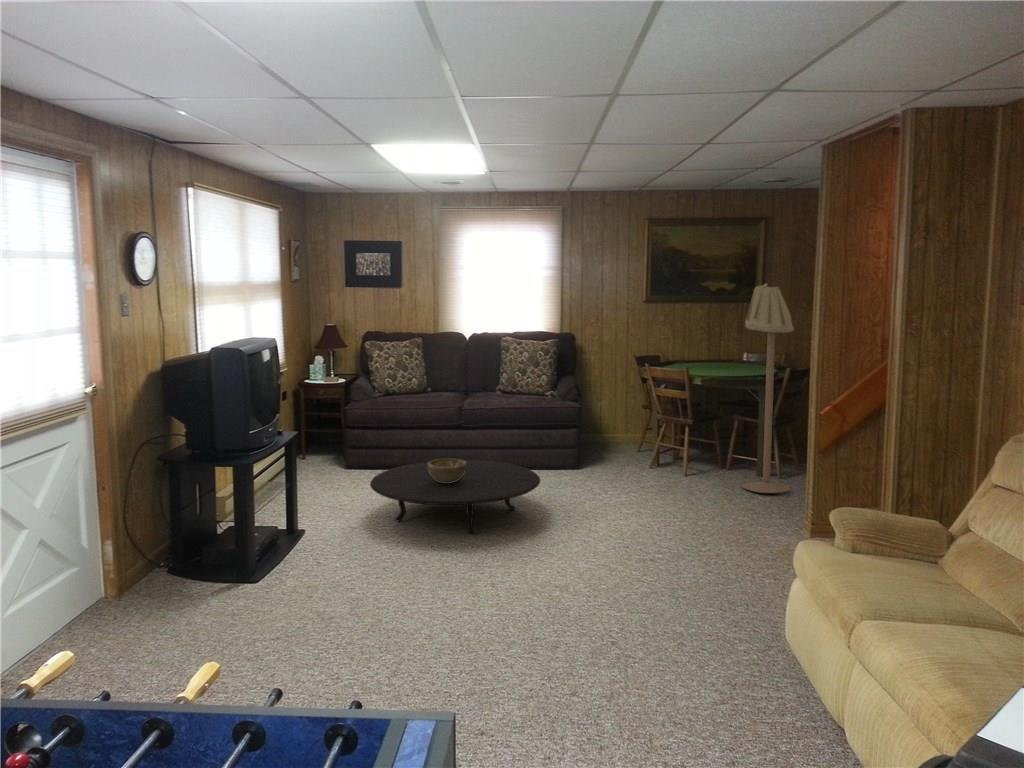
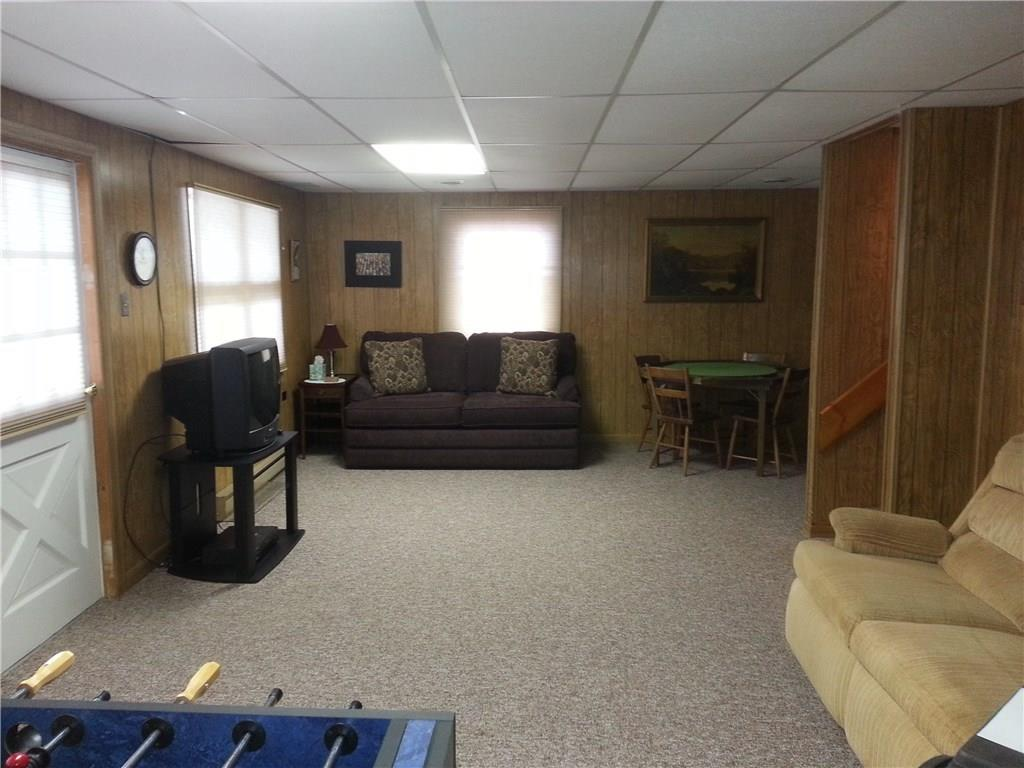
- floor lamp [741,282,795,494]
- table [369,459,541,535]
- decorative bowl [428,458,466,483]
